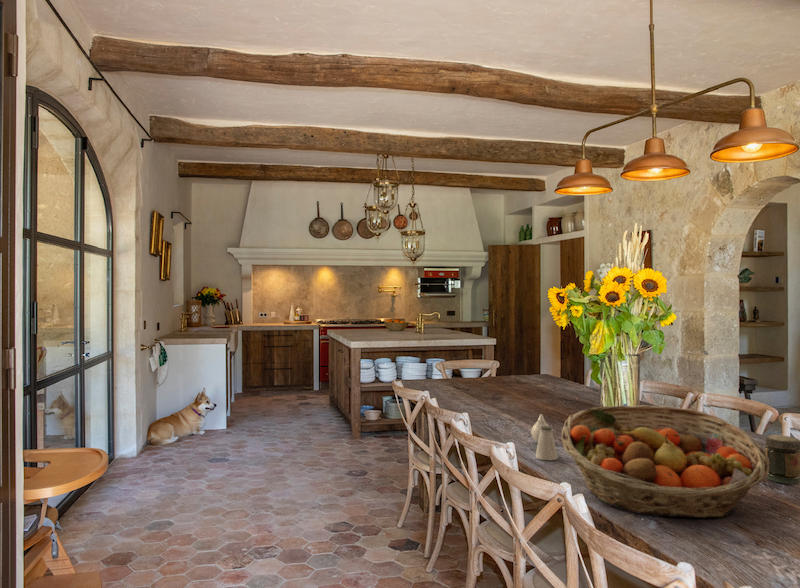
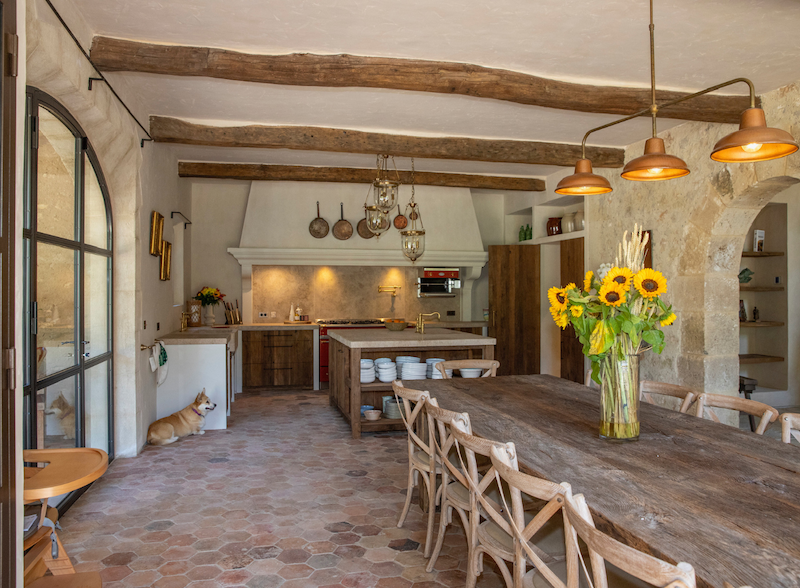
- fruit basket [560,404,769,519]
- saltshaker [535,425,559,461]
- vase [530,413,550,442]
- jar [764,434,800,485]
